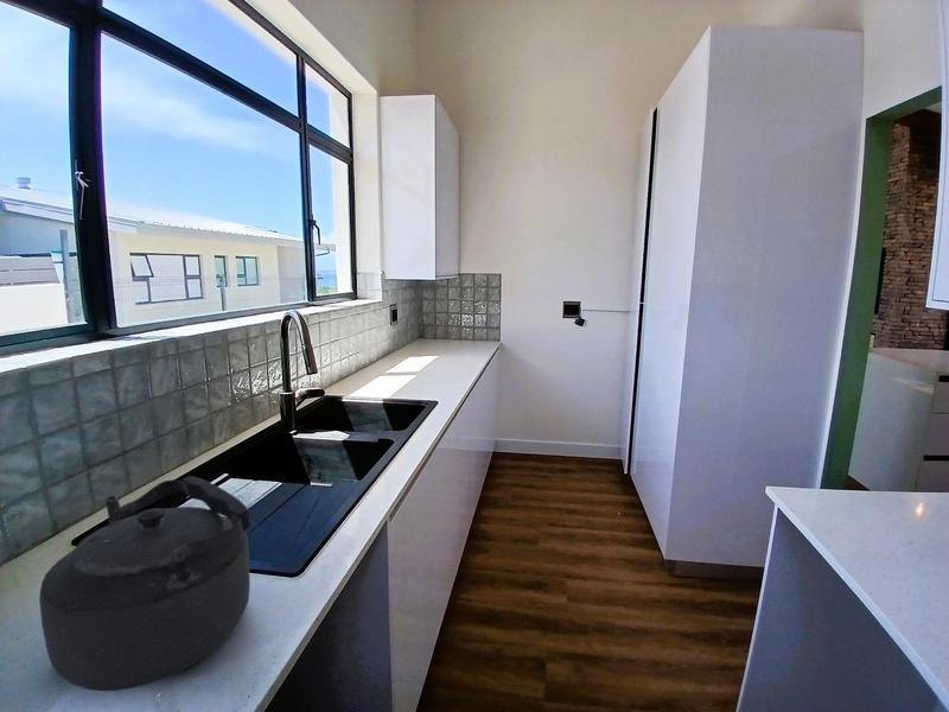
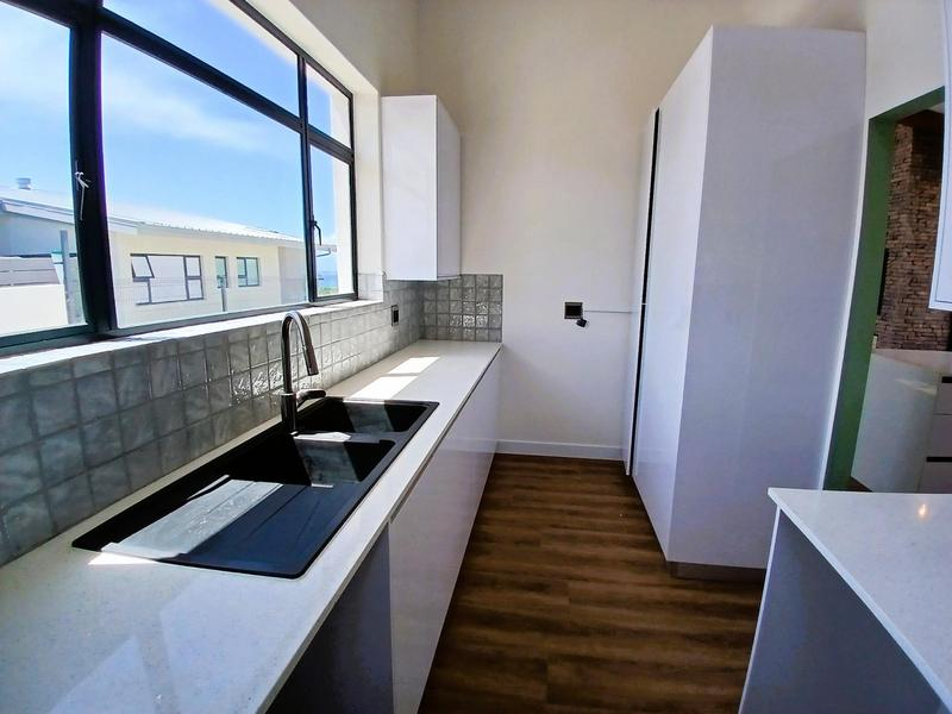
- kettle [38,475,251,692]
